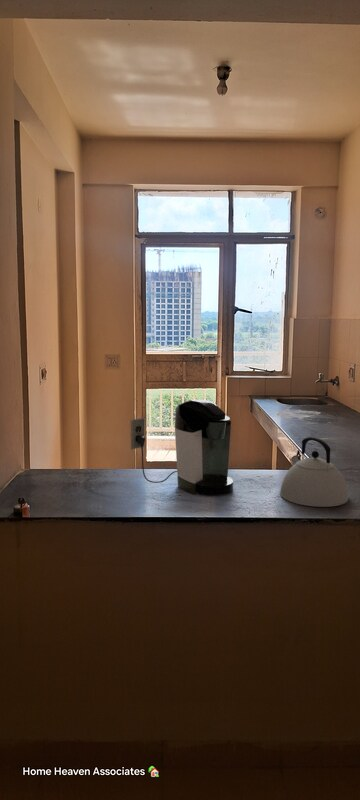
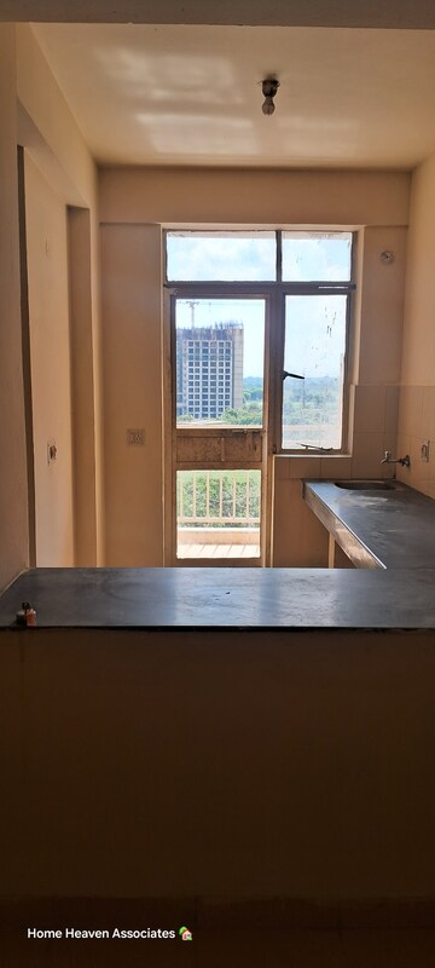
- kettle [279,436,349,508]
- coffee maker [130,398,234,496]
